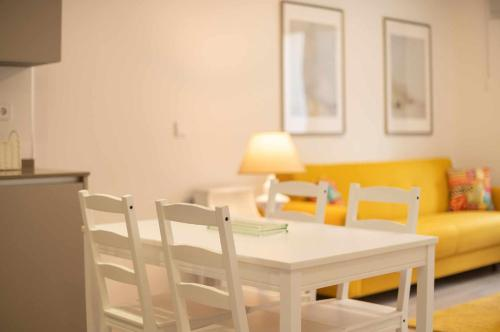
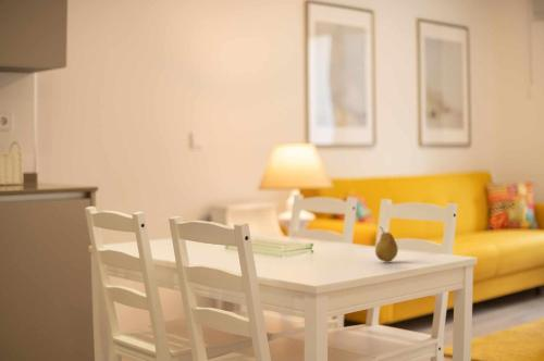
+ fruit [374,226,399,263]
